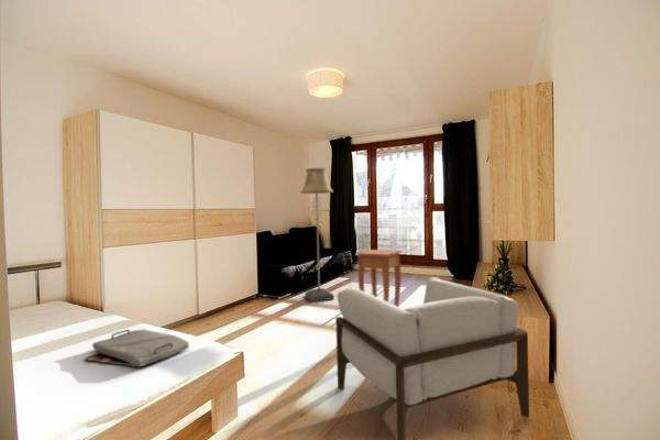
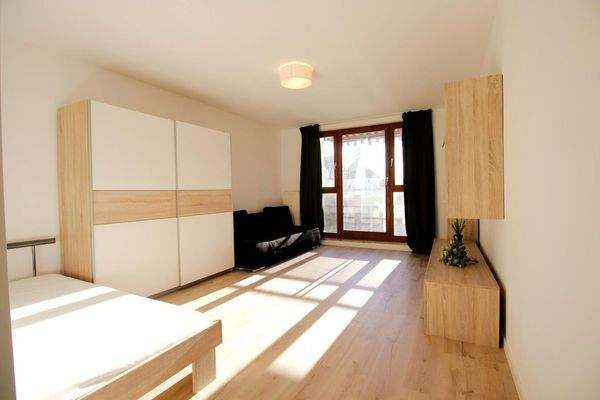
- side table [354,249,403,307]
- serving tray [84,328,190,369]
- floor lamp [299,167,336,302]
- armchair [334,276,530,440]
